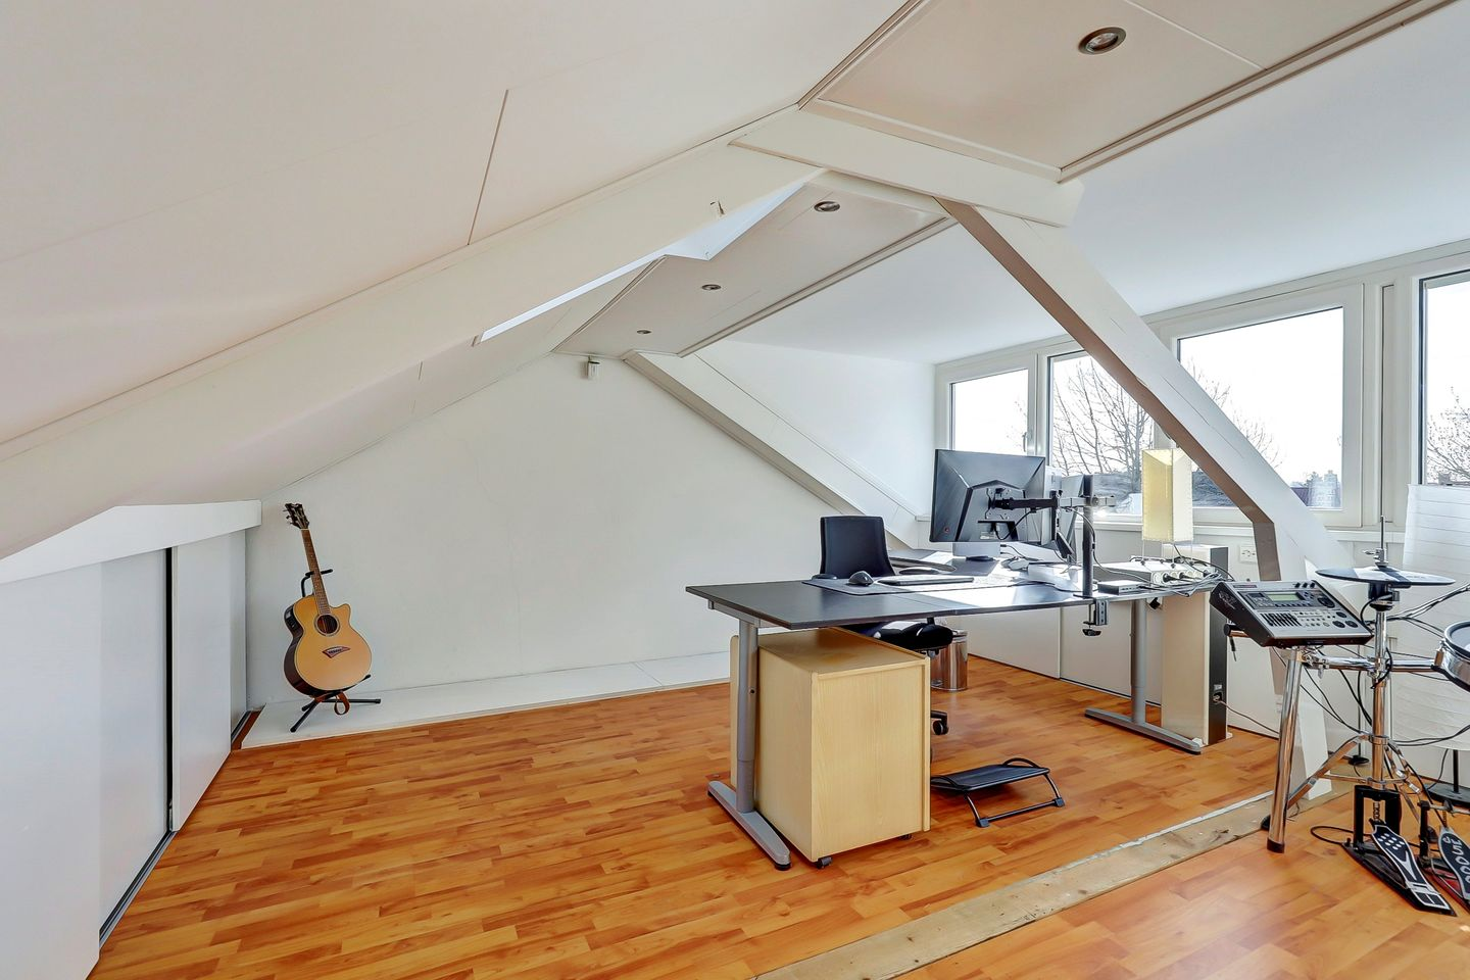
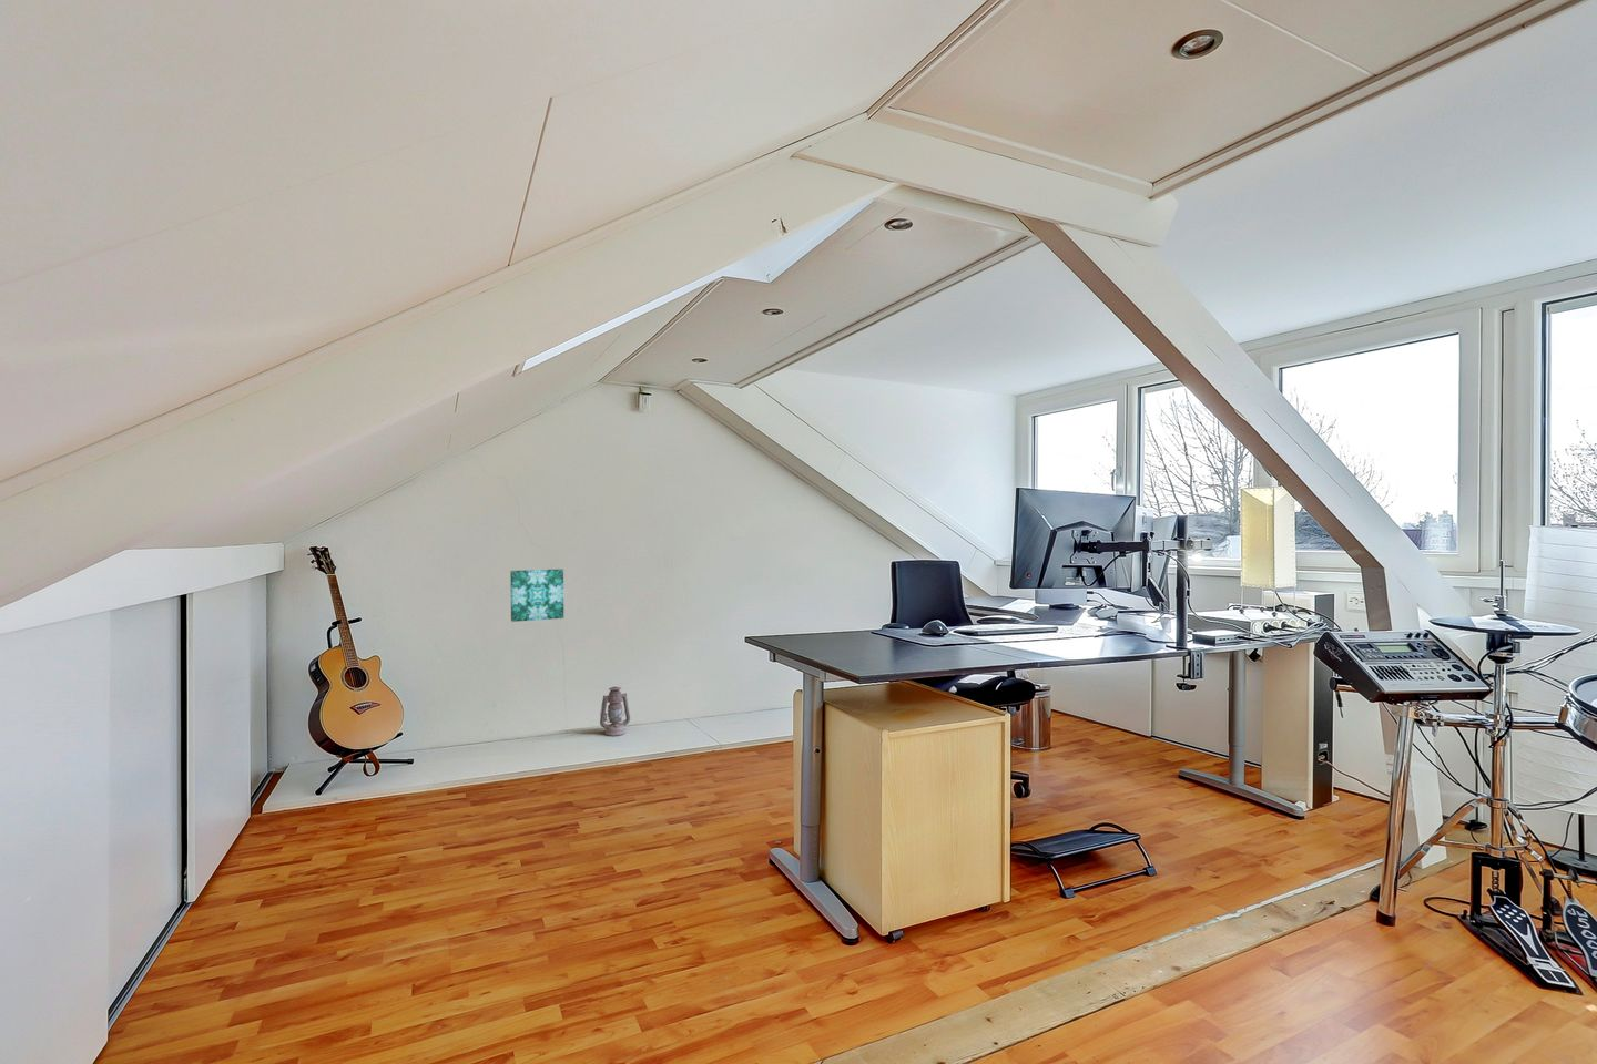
+ lantern [599,686,631,737]
+ wall art [509,568,564,623]
